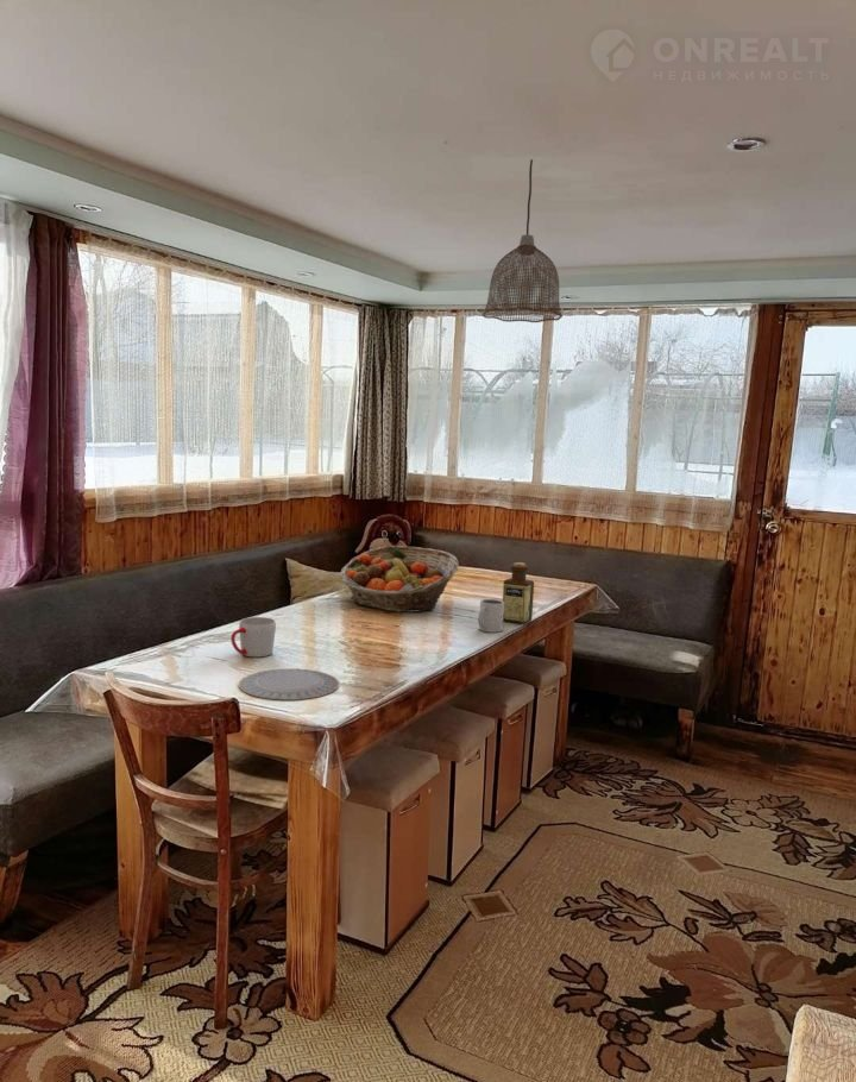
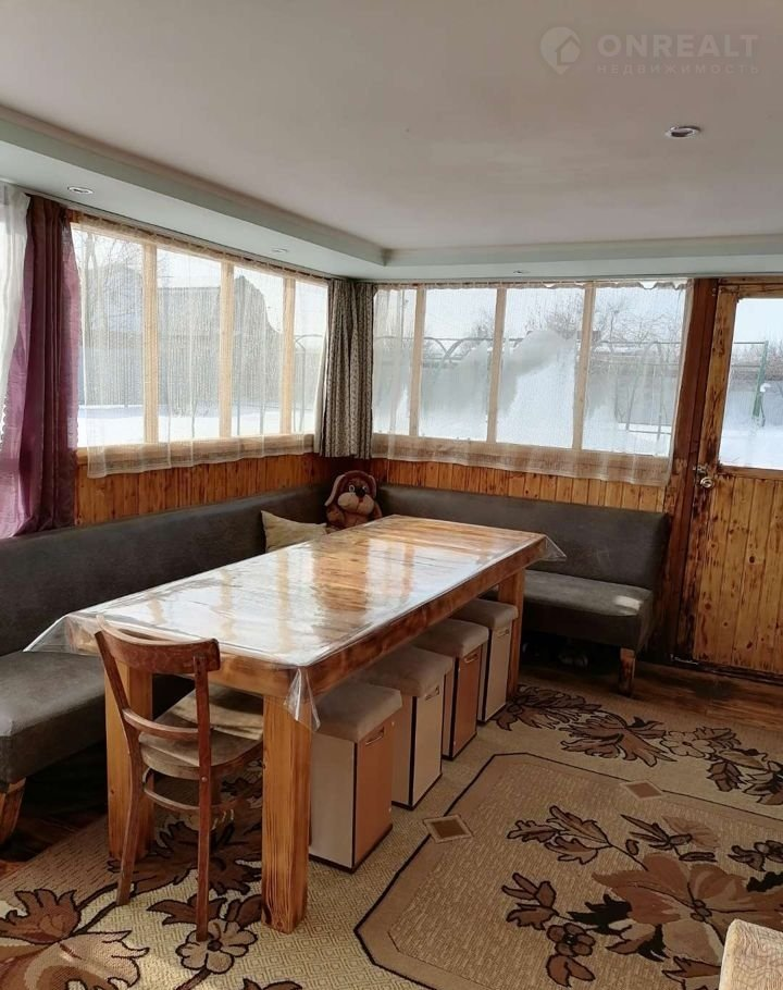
- chinaware [238,667,340,702]
- bottle [502,561,535,625]
- mug [477,598,504,634]
- mug [229,616,277,659]
- pendant lamp [482,158,564,323]
- fruit basket [339,545,460,614]
